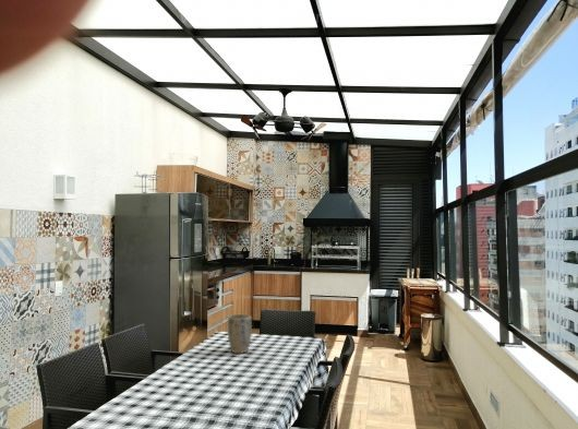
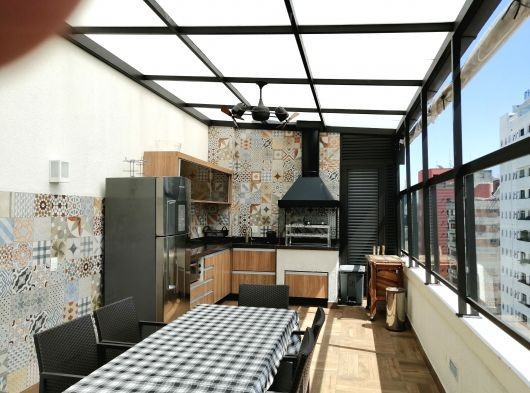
- plant pot [227,313,253,355]
